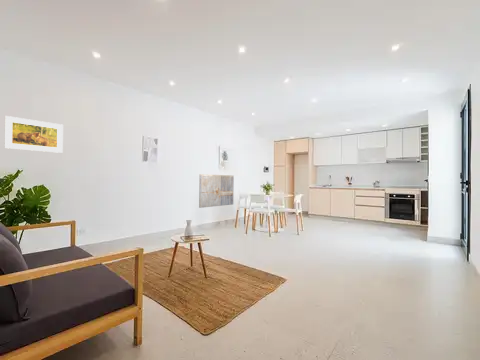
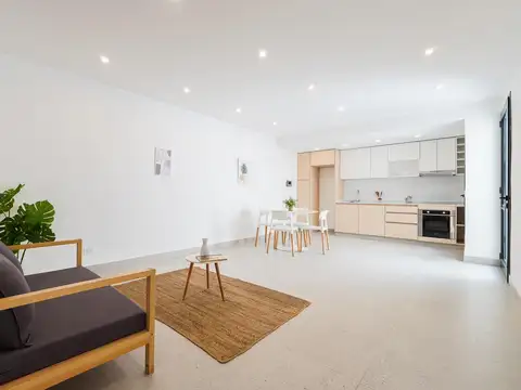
- wall art [198,173,235,209]
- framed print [4,115,64,154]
